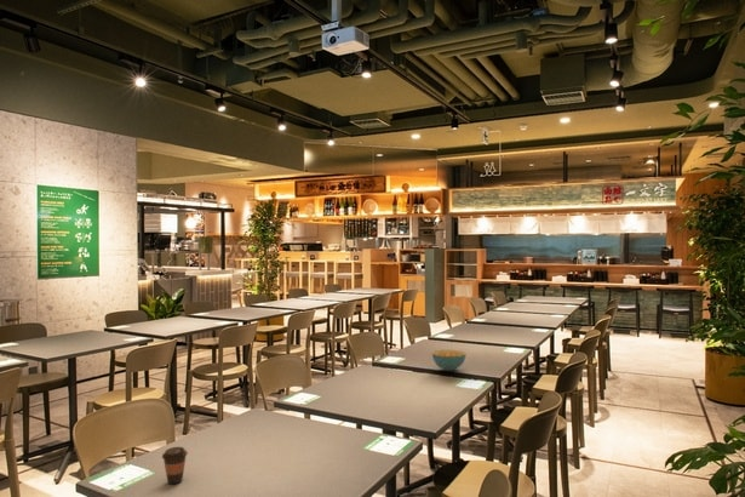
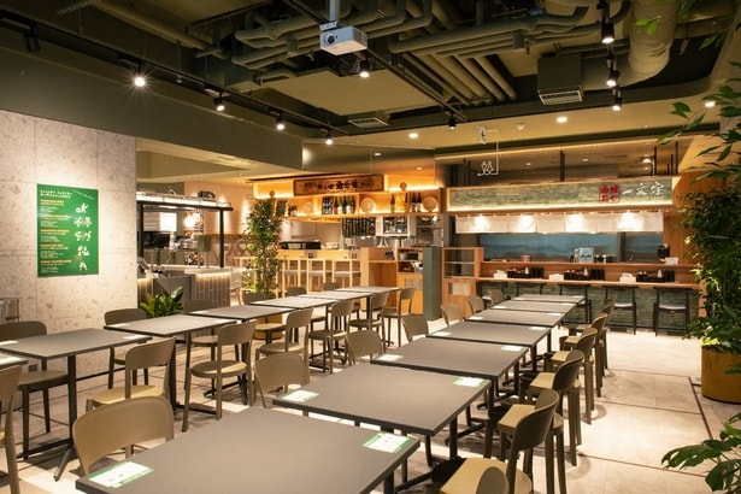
- cereal bowl [431,349,466,372]
- coffee cup [161,446,189,485]
